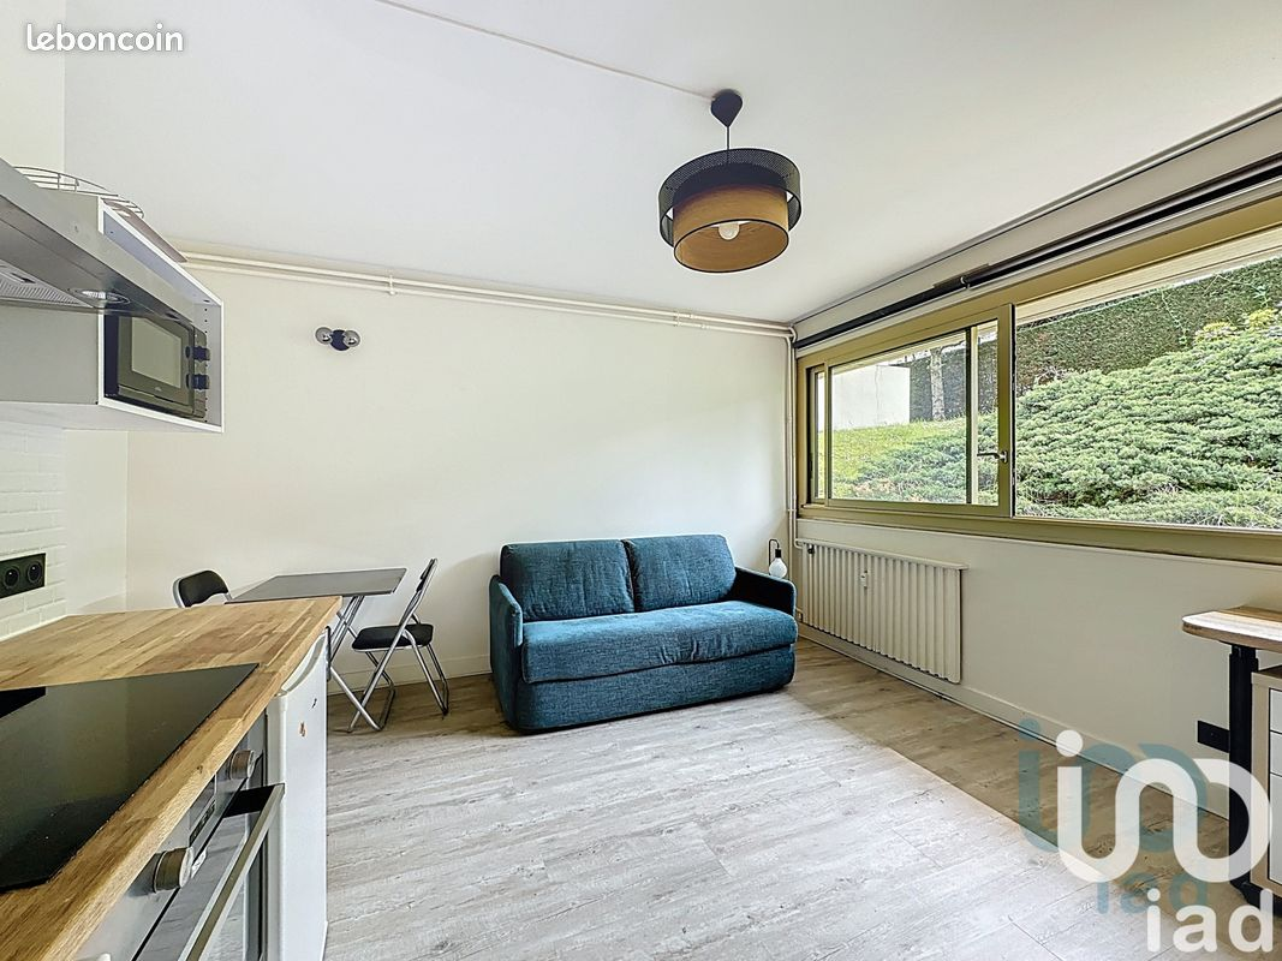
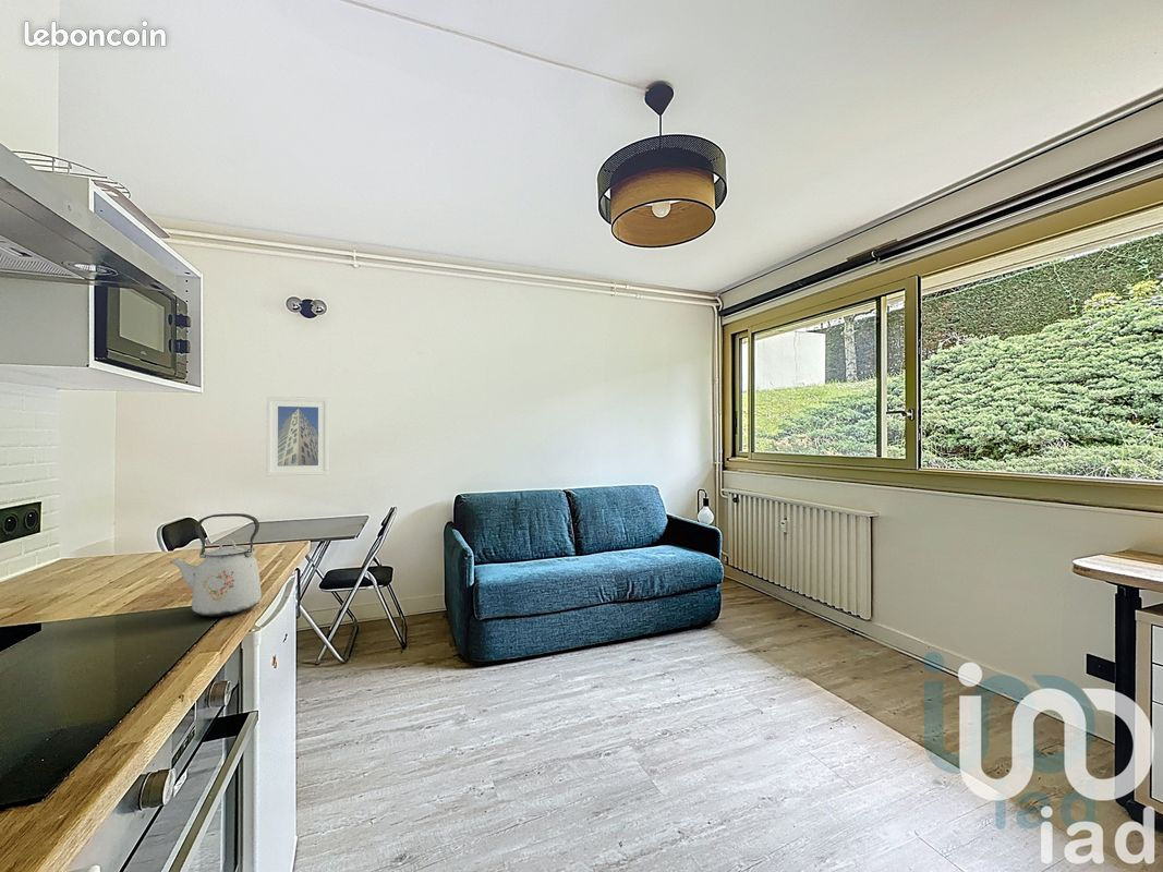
+ kettle [169,512,263,617]
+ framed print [265,396,330,477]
